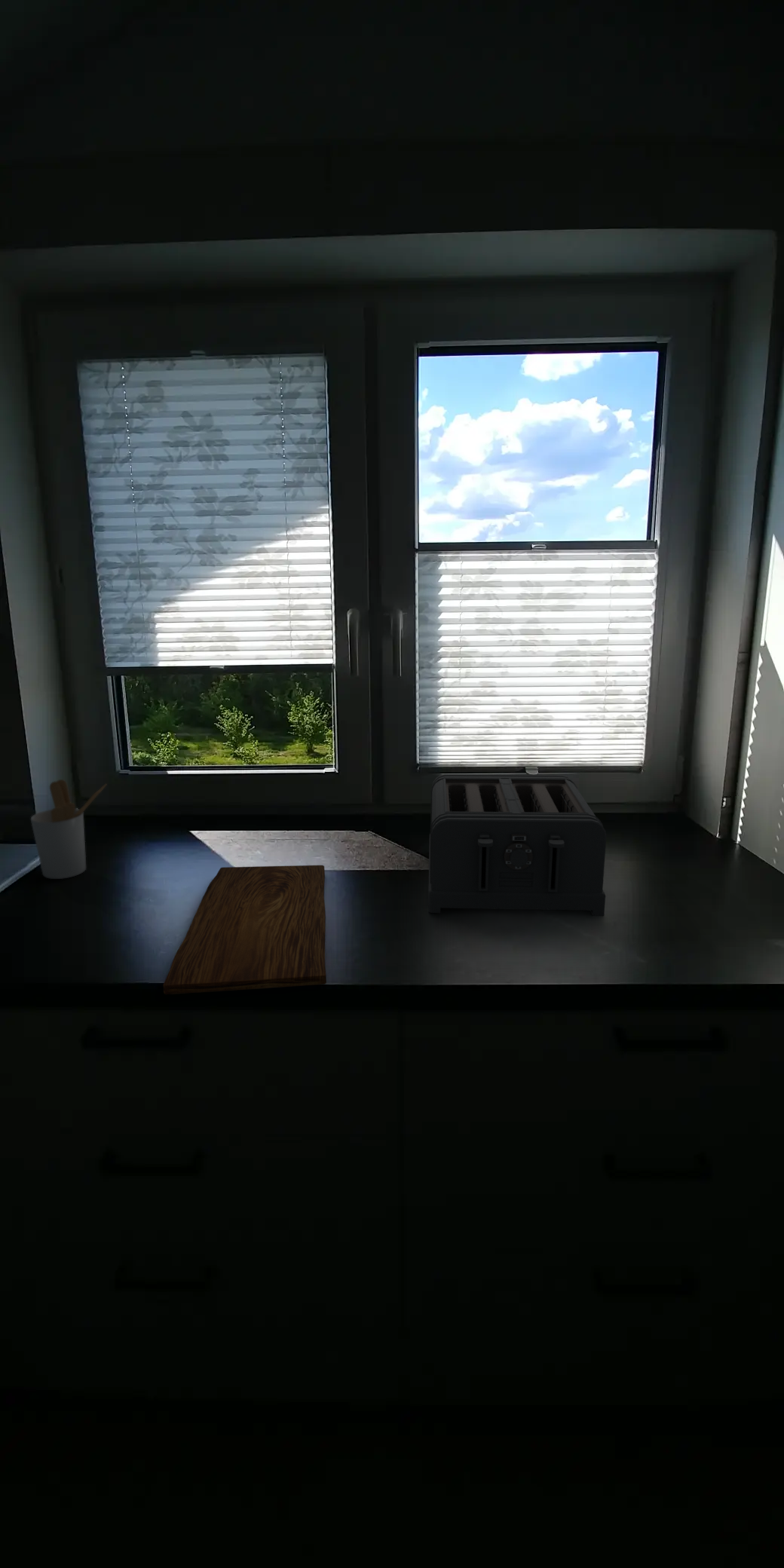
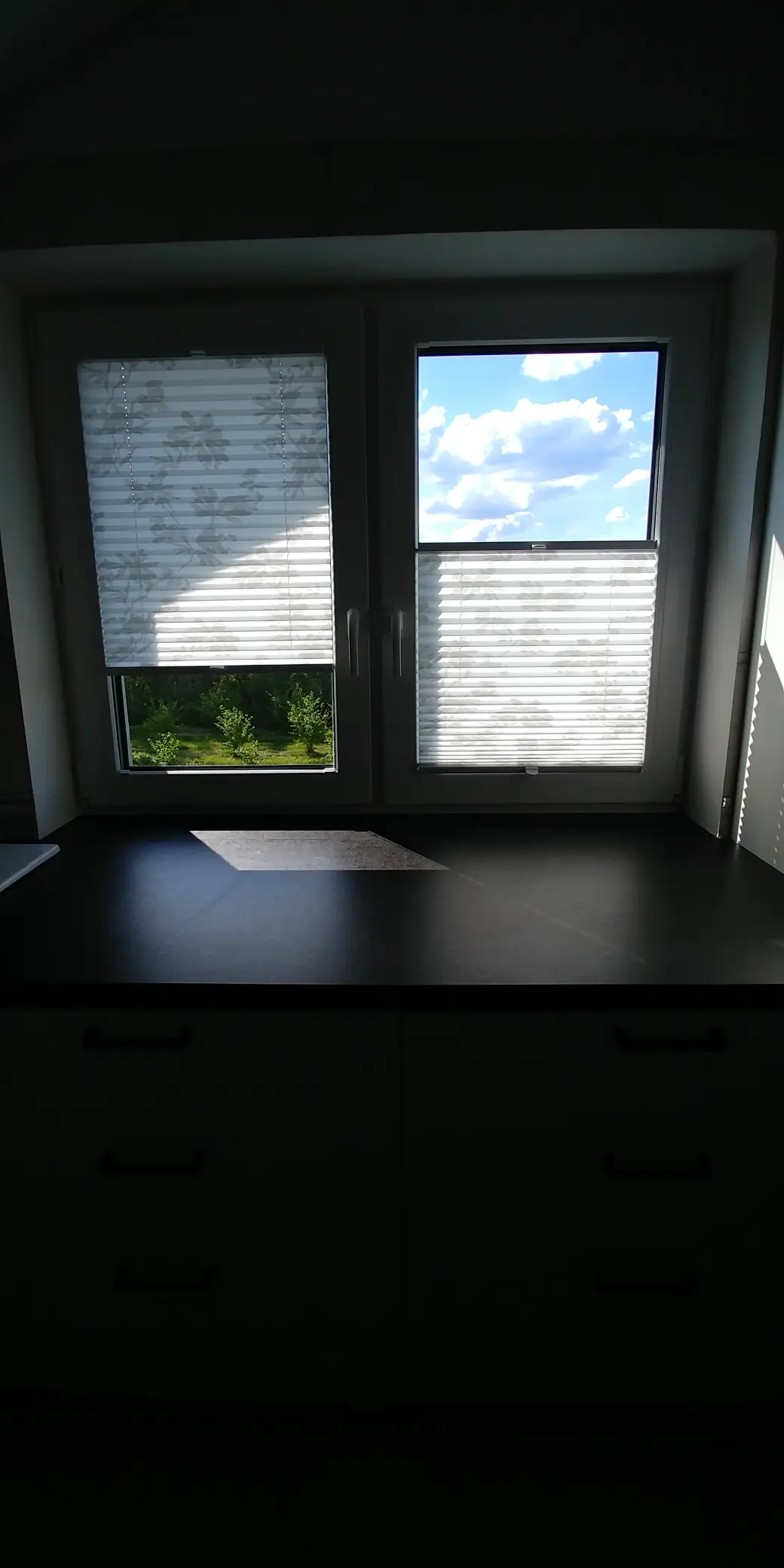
- cutting board [162,865,327,995]
- utensil holder [30,779,107,880]
- toaster [427,773,607,917]
